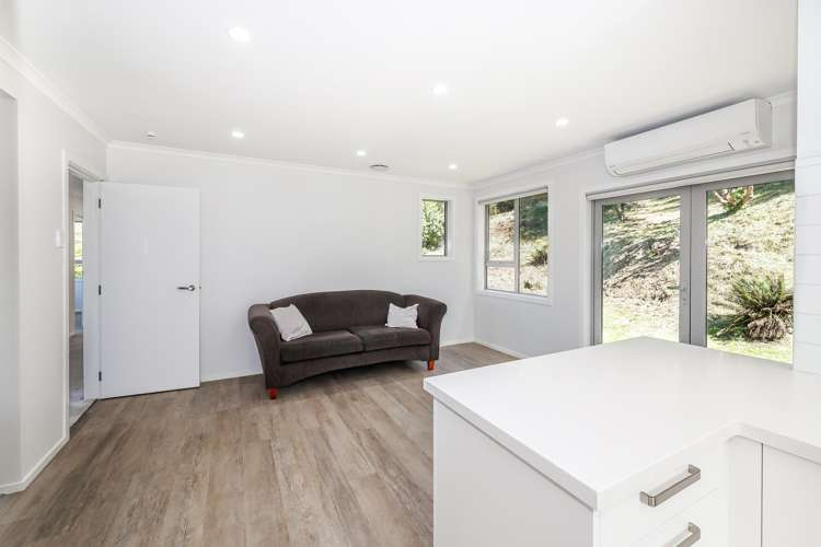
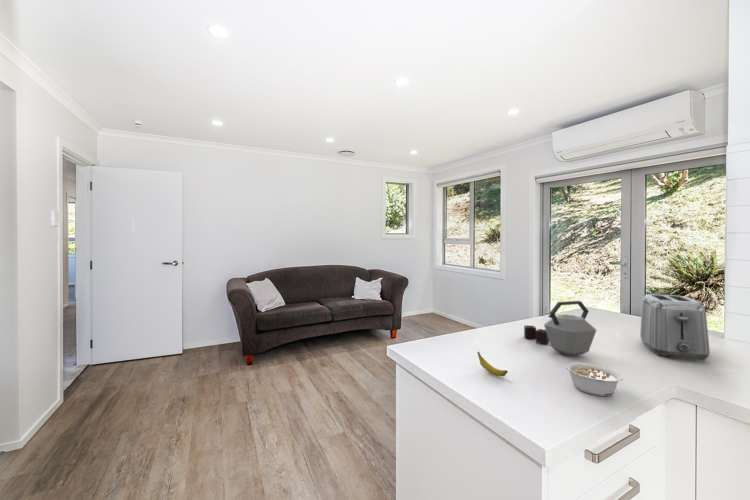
+ banana [477,351,509,377]
+ kettle [523,300,597,357]
+ toaster [639,293,711,361]
+ legume [564,361,624,397]
